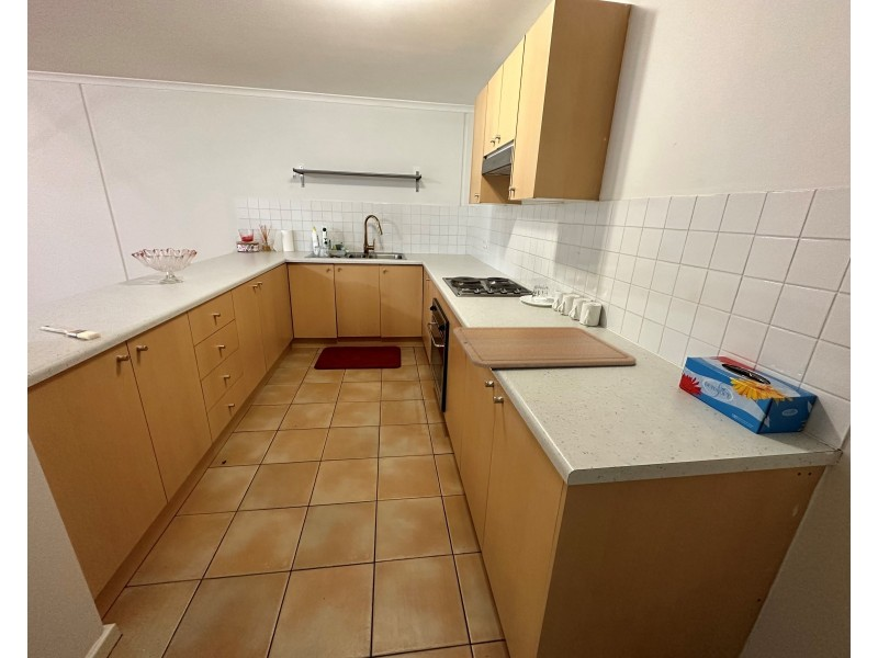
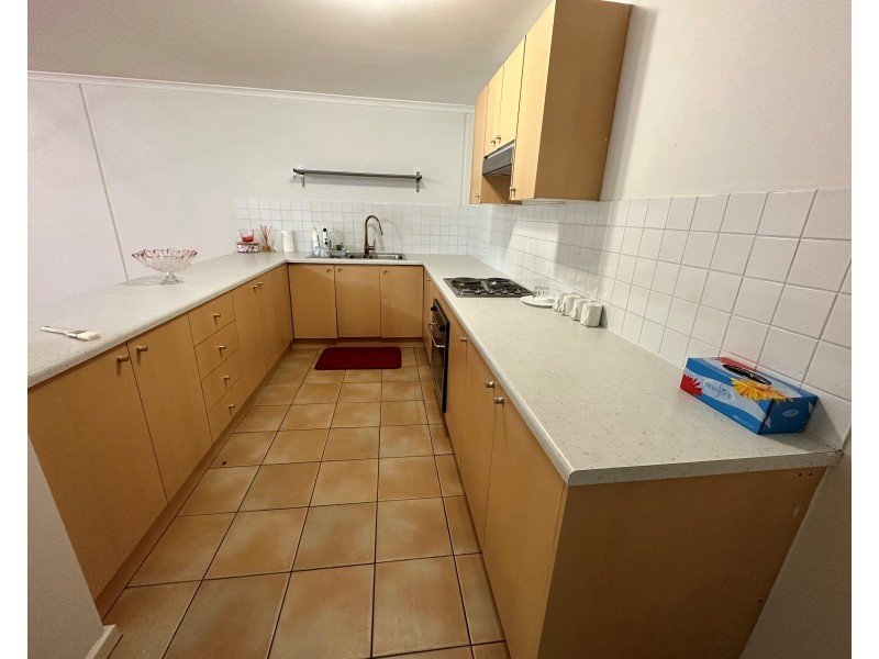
- chopping board [452,326,638,368]
